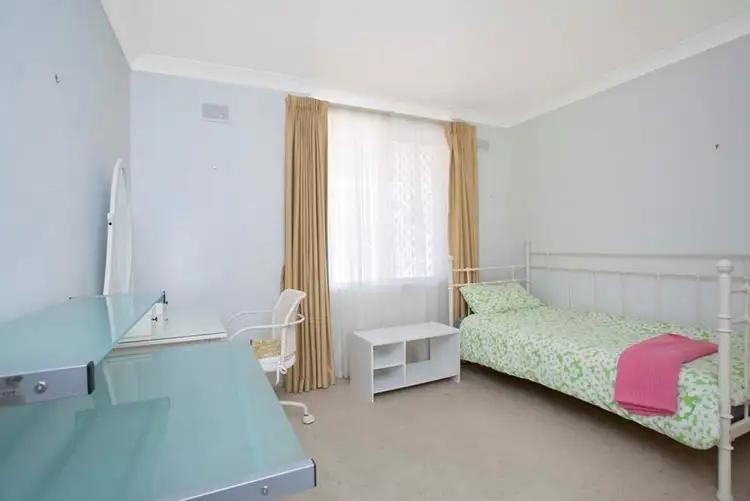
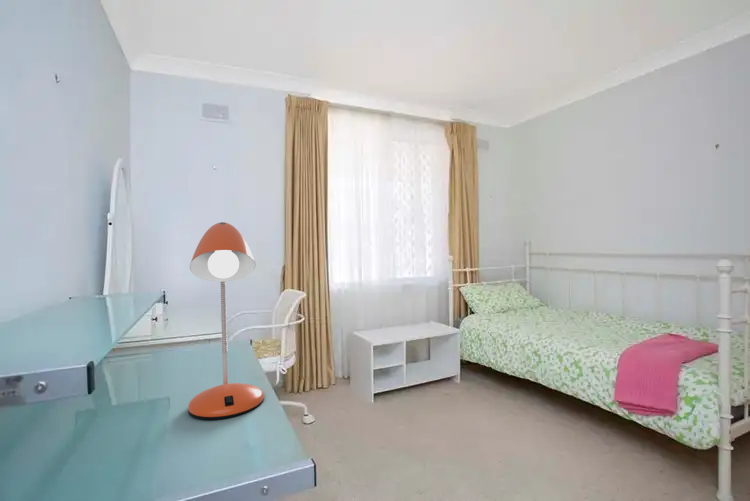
+ desk lamp [187,221,265,421]
